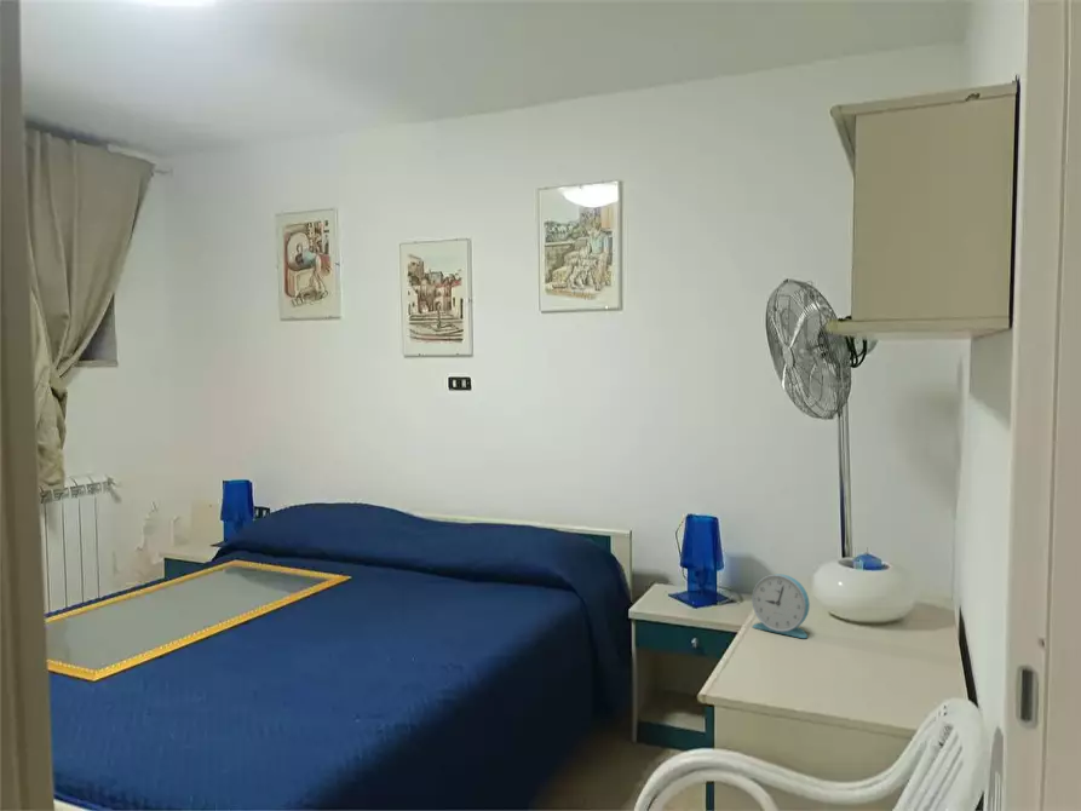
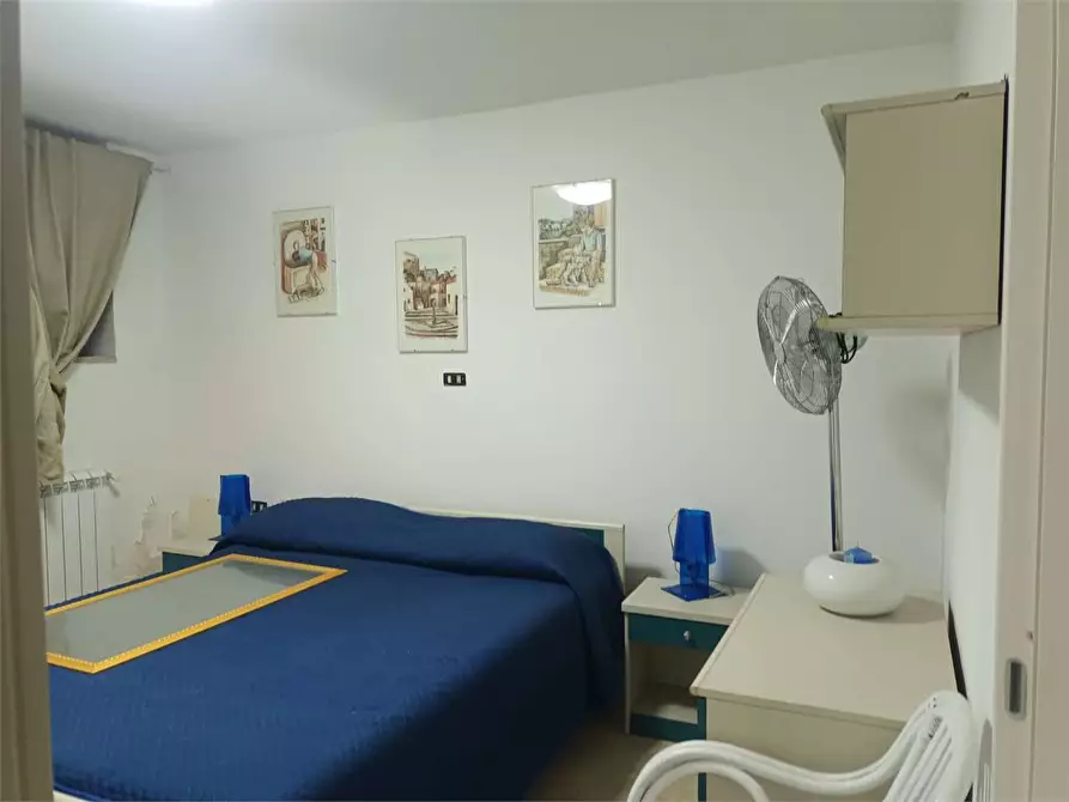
- alarm clock [751,573,811,639]
